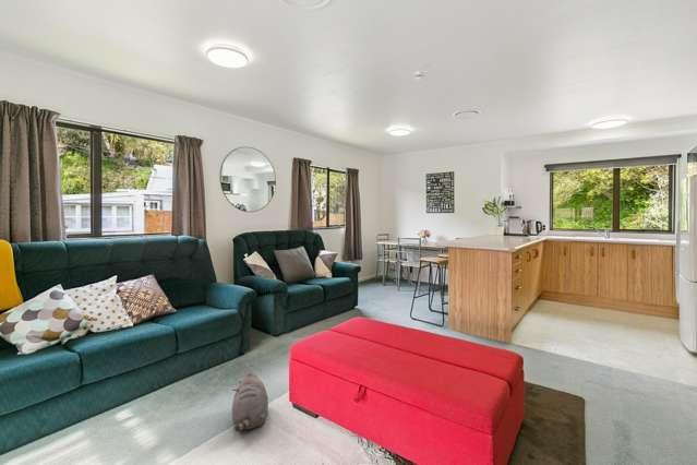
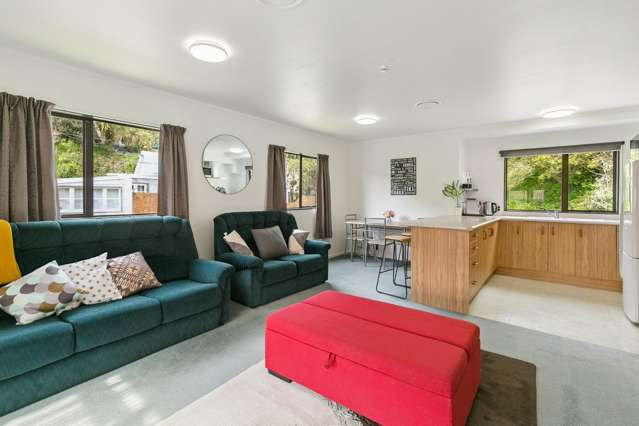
- plush toy [231,371,269,432]
